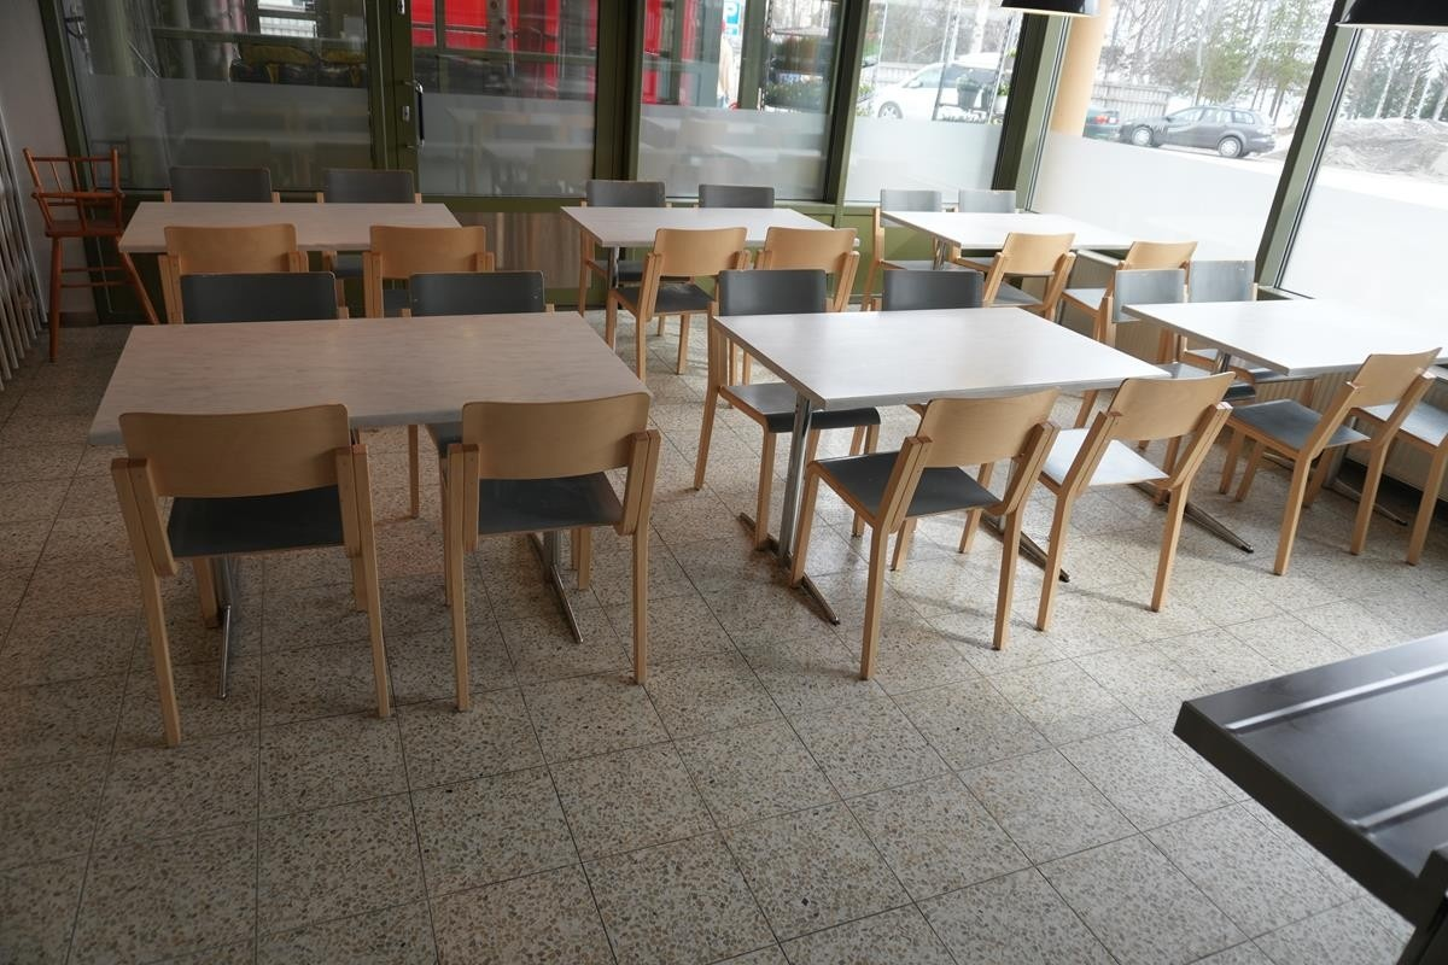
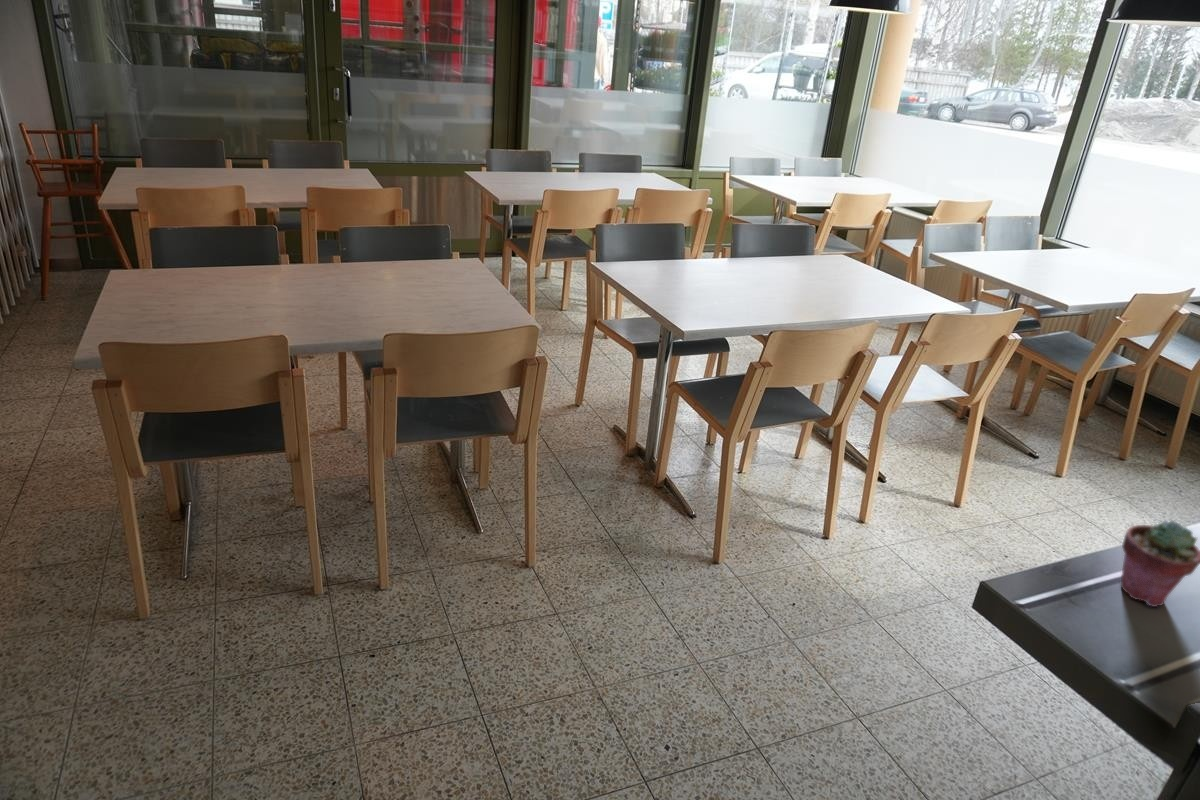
+ potted succulent [1120,519,1200,608]
